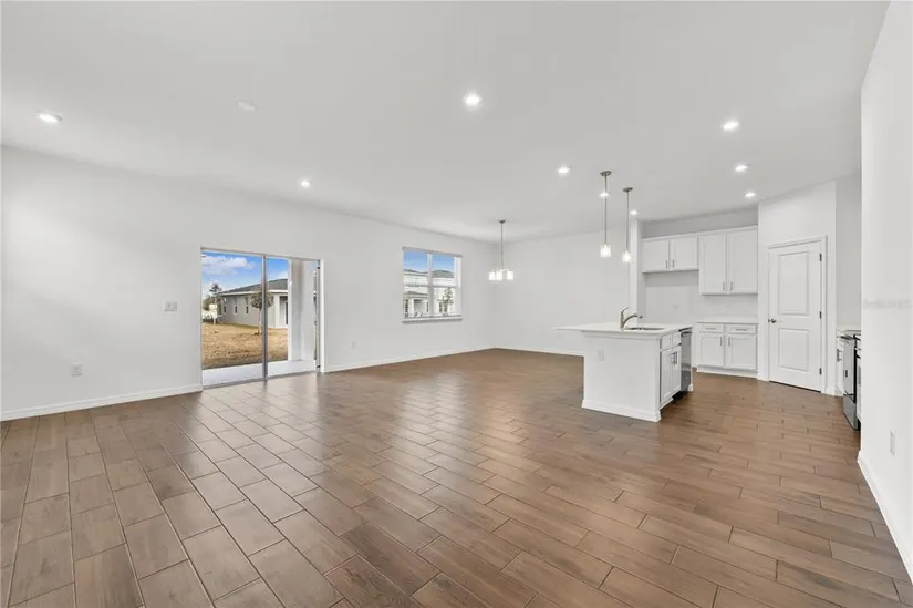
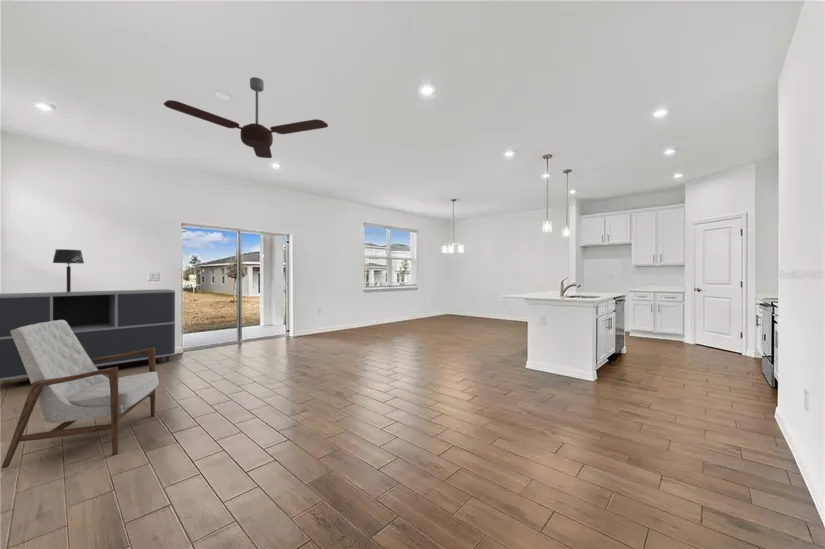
+ table lamp [51,248,85,293]
+ ceiling fan [163,76,329,159]
+ sideboard [0,288,176,382]
+ armchair [0,320,160,470]
